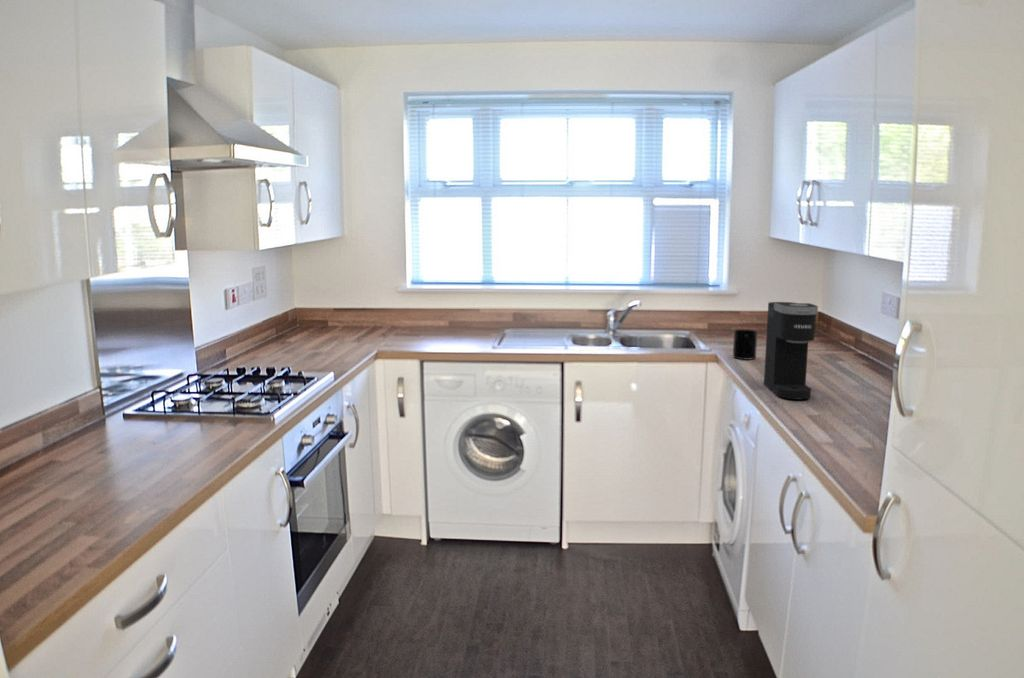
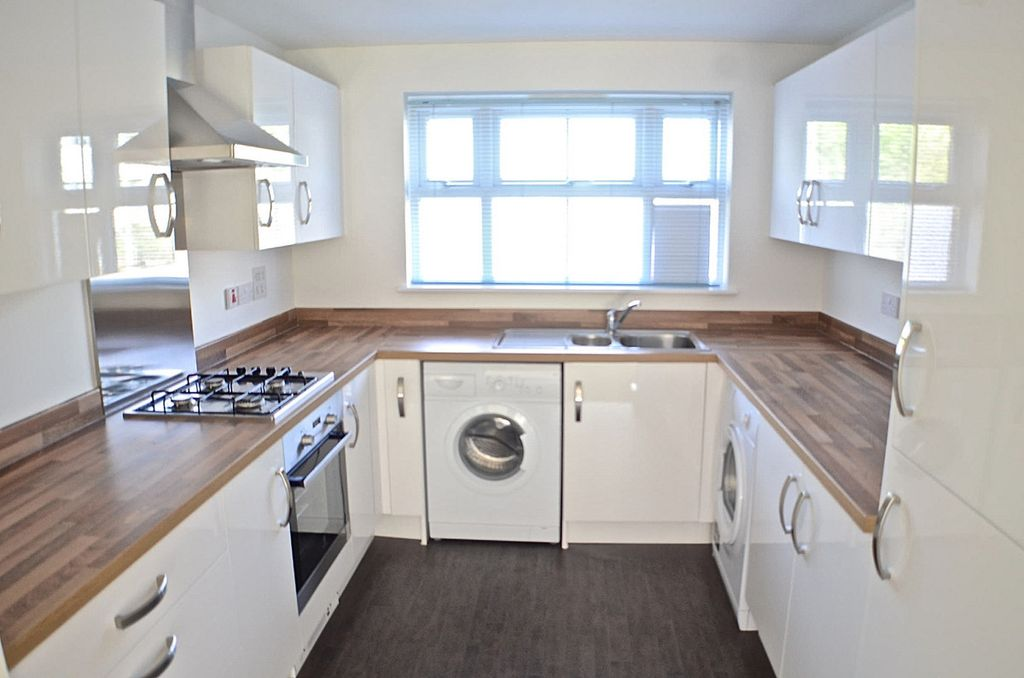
- mug [732,329,758,361]
- coffee maker [763,301,819,401]
